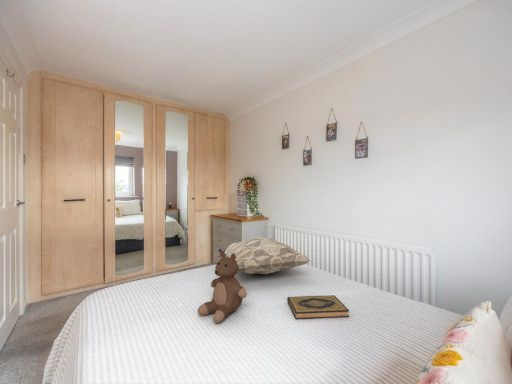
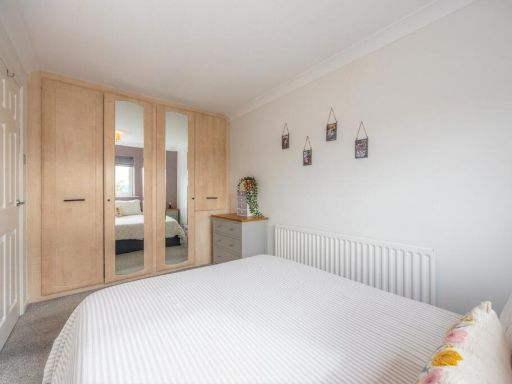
- hardback book [287,294,350,321]
- decorative pillow [217,236,311,275]
- teddy bear [197,251,248,324]
